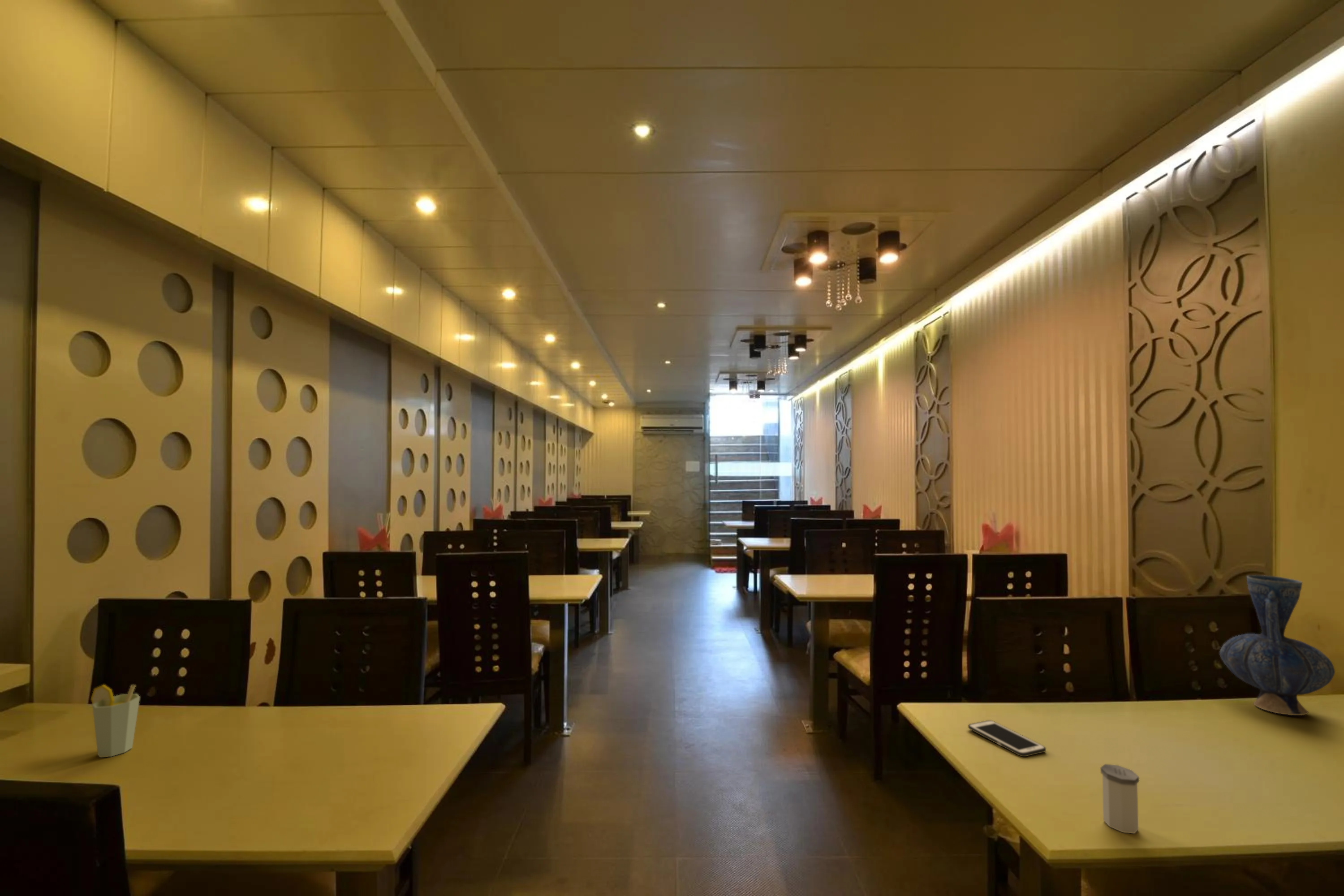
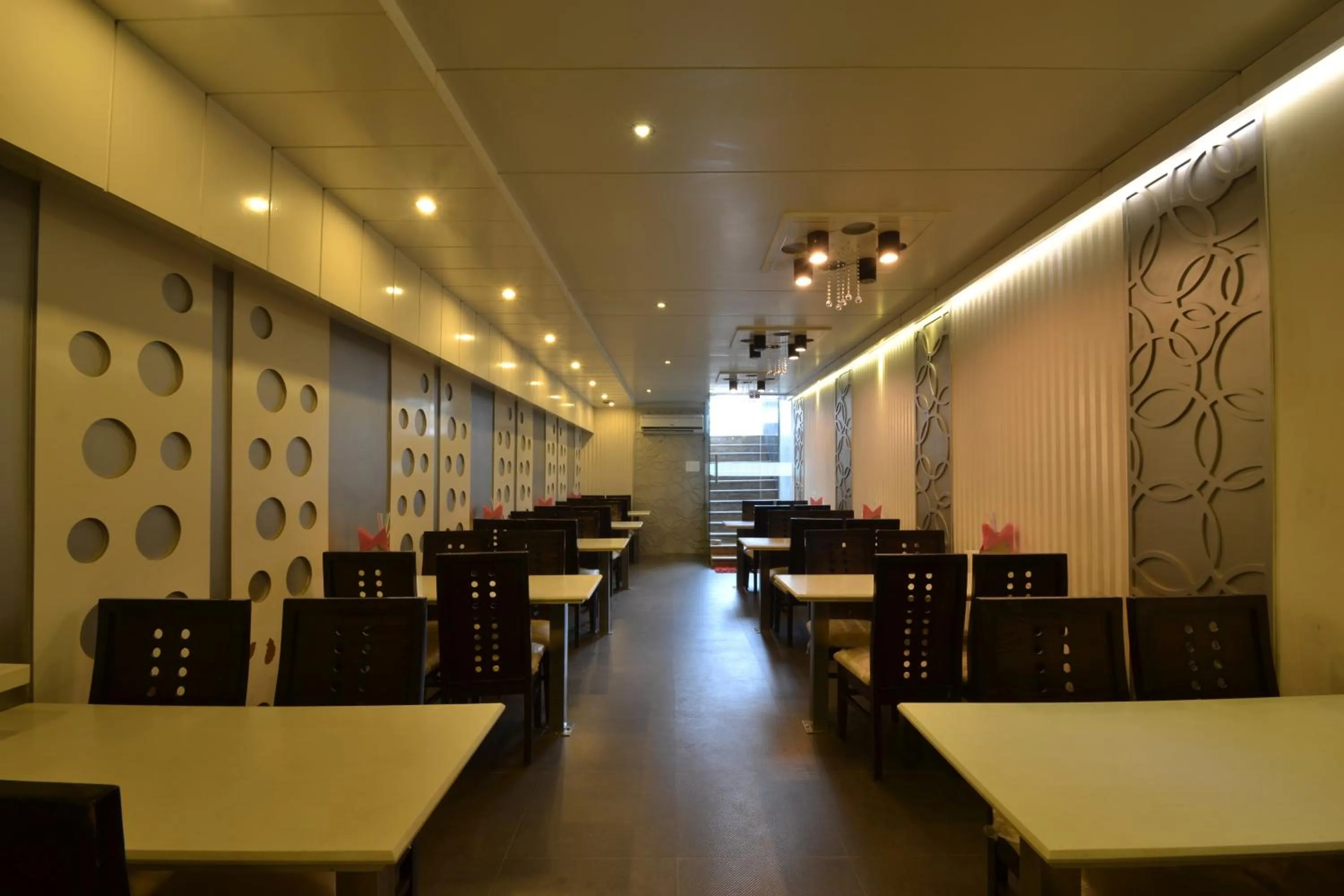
- cup [90,684,141,758]
- vase [1219,574,1335,716]
- cell phone [968,720,1047,757]
- salt shaker [1100,764,1140,834]
